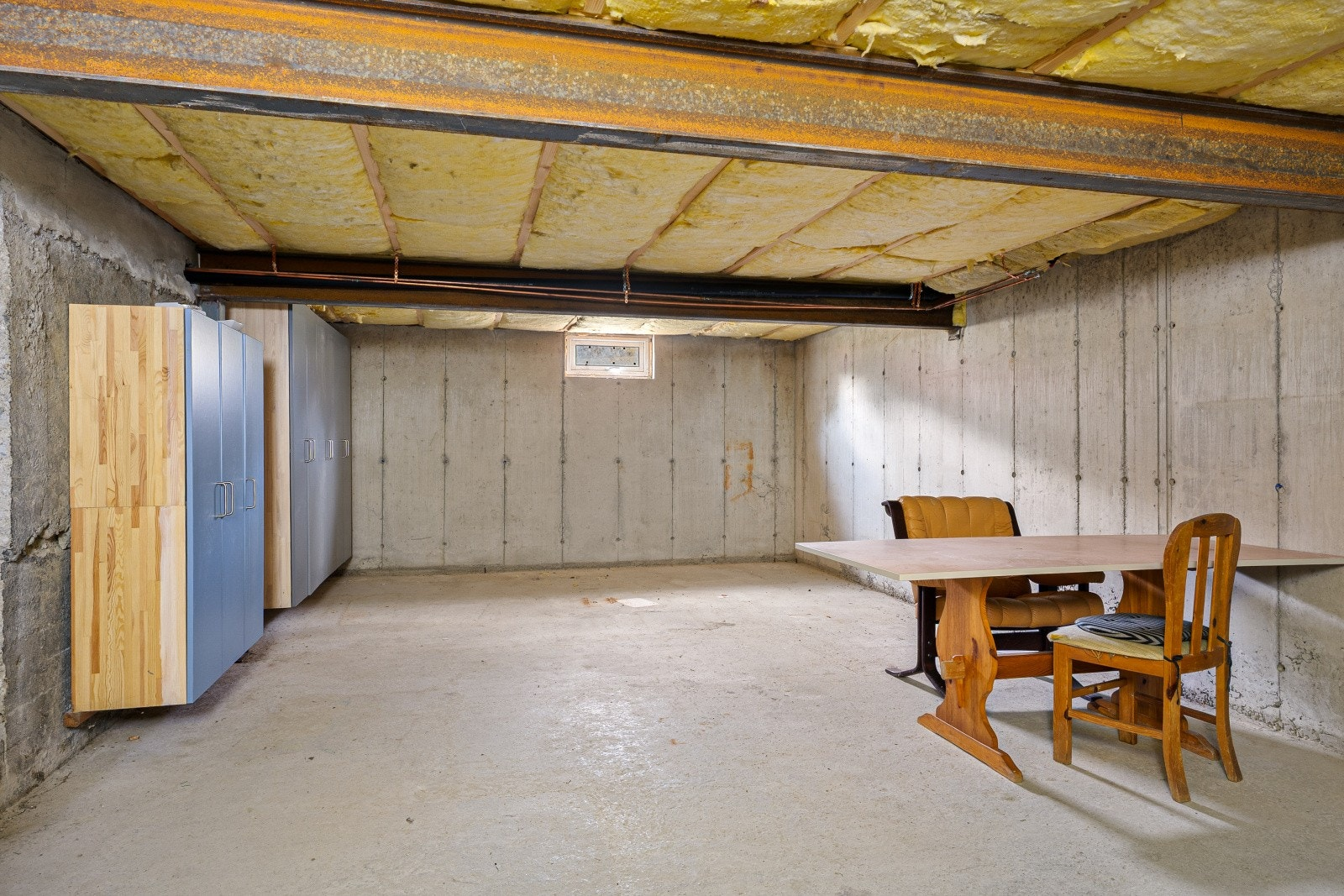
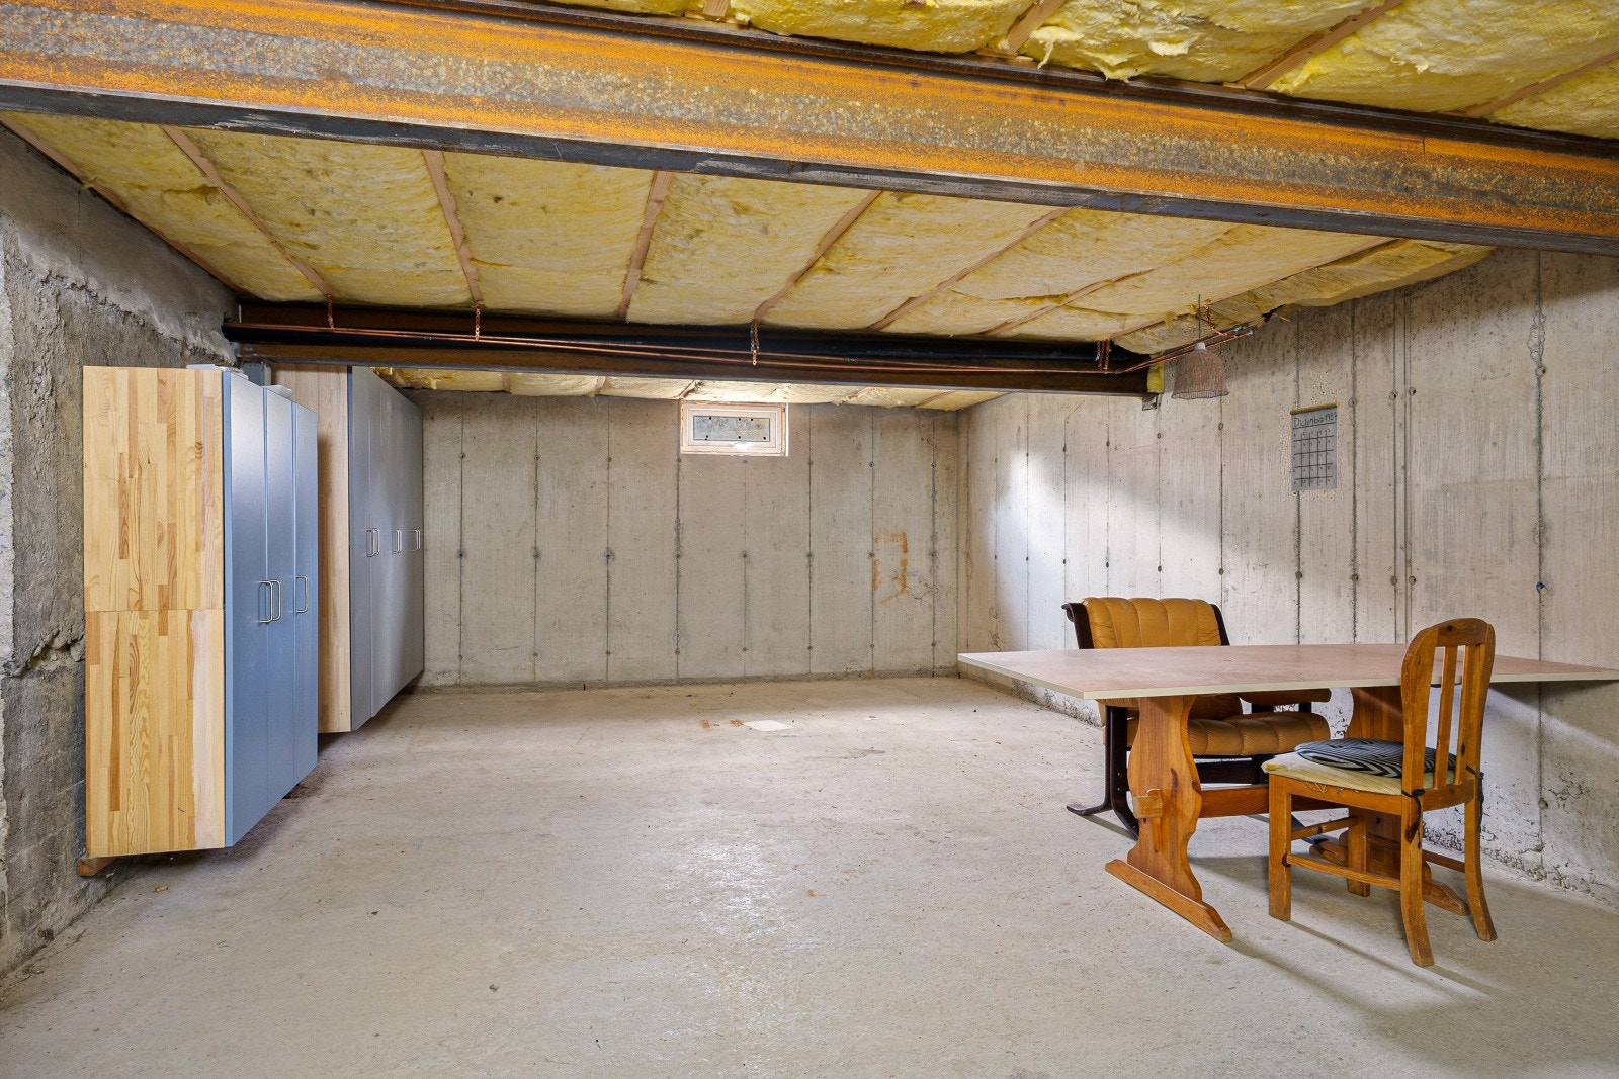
+ calendar [1289,387,1341,493]
+ pendant lamp [1170,294,1230,401]
